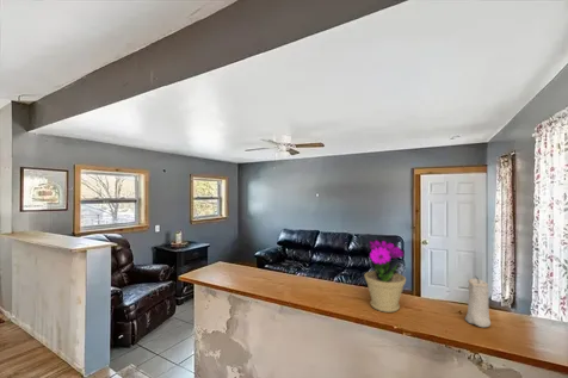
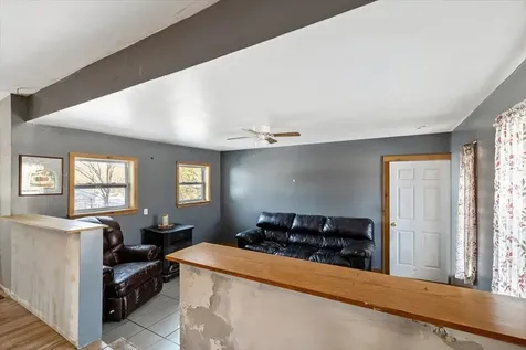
- candle [464,274,492,329]
- flower pot [364,238,407,314]
